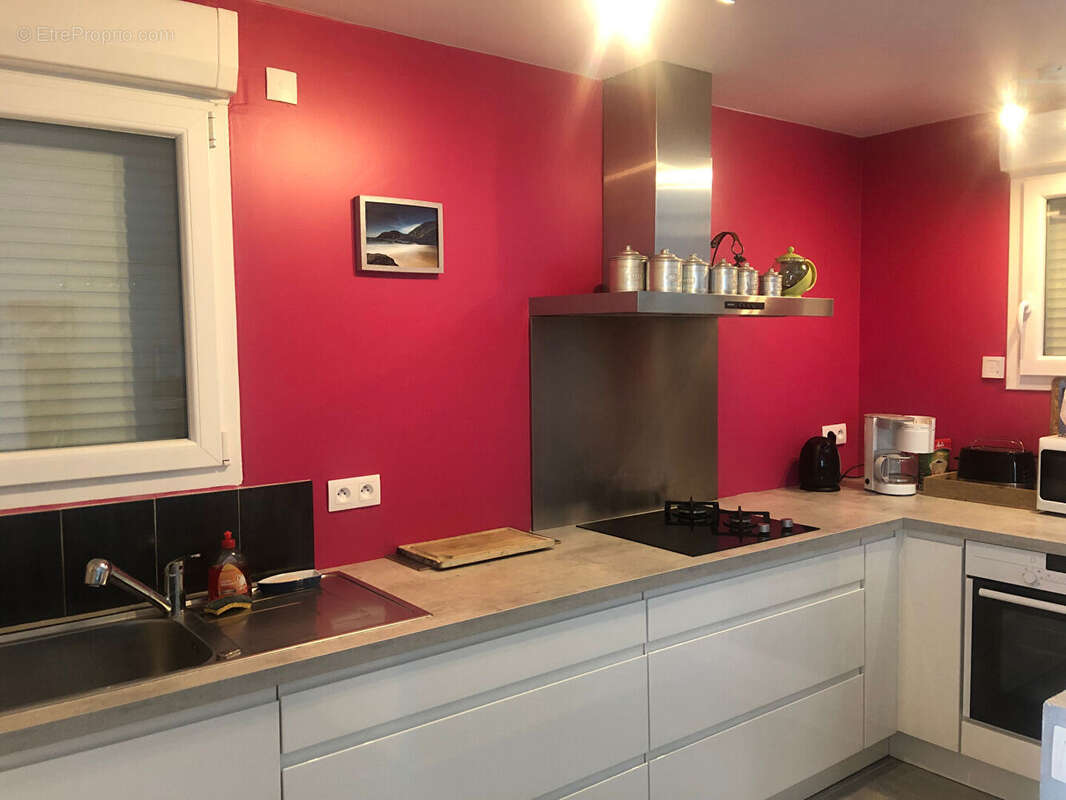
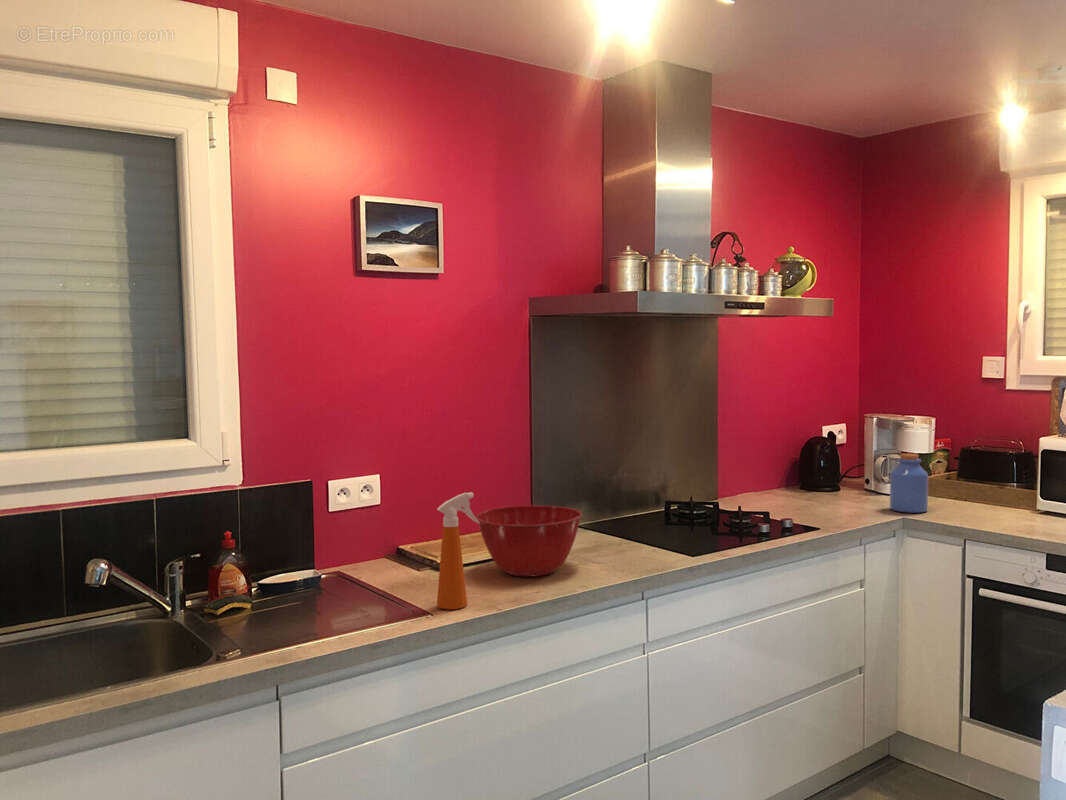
+ spray bottle [436,491,480,610]
+ mixing bowl [475,504,583,578]
+ jar [889,453,929,514]
